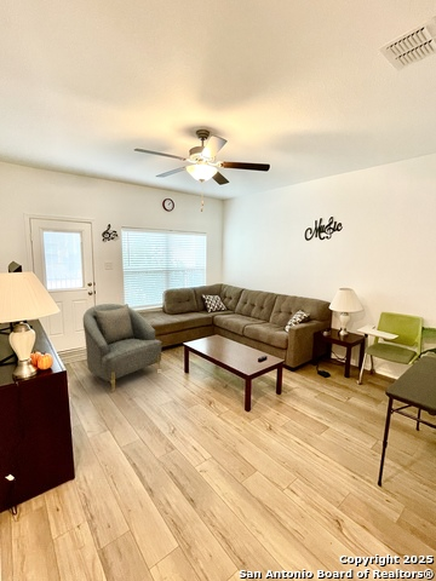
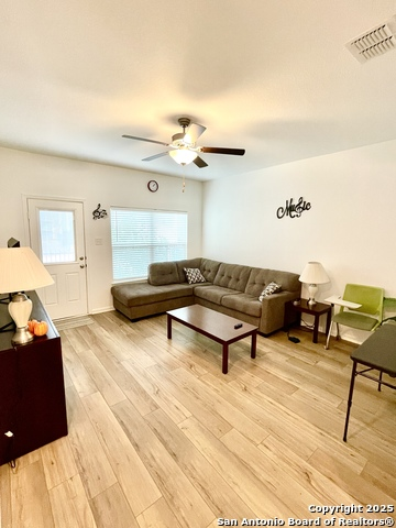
- armchair [82,303,162,393]
